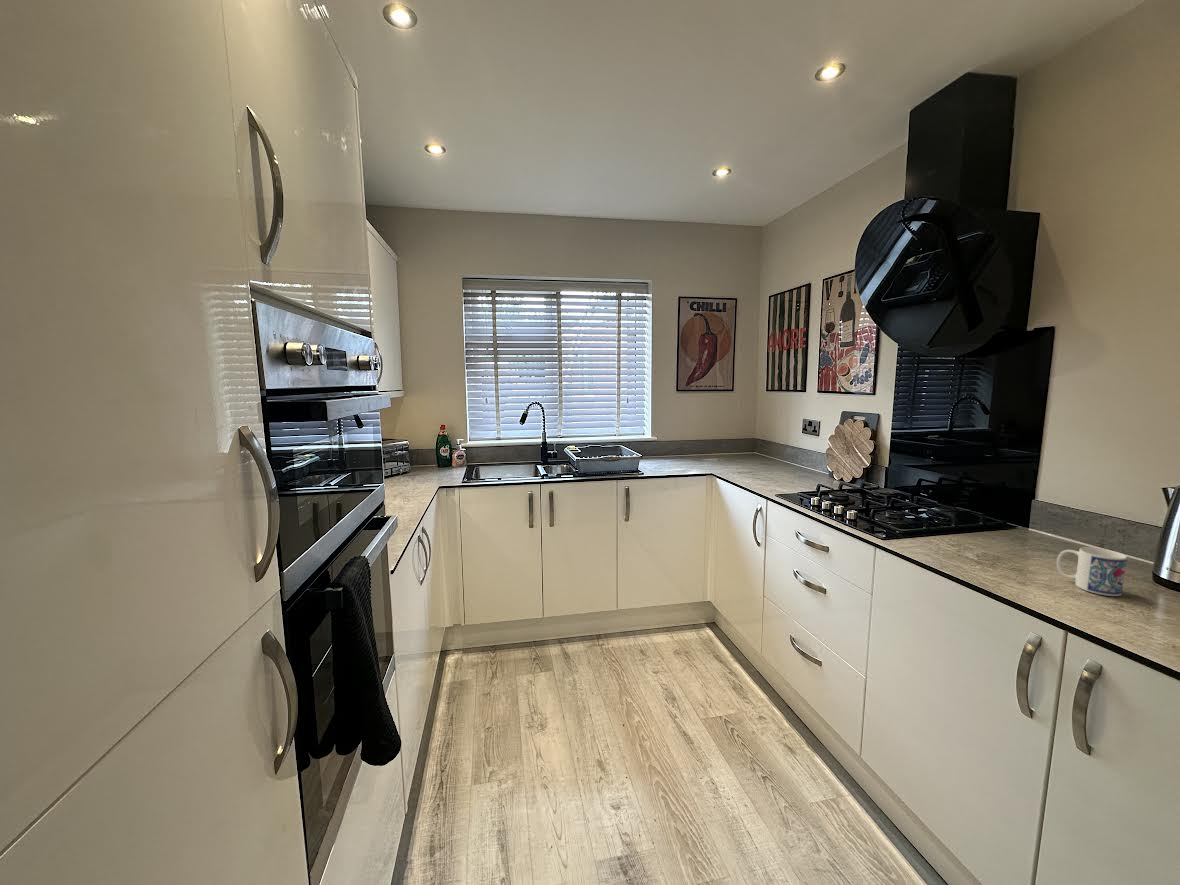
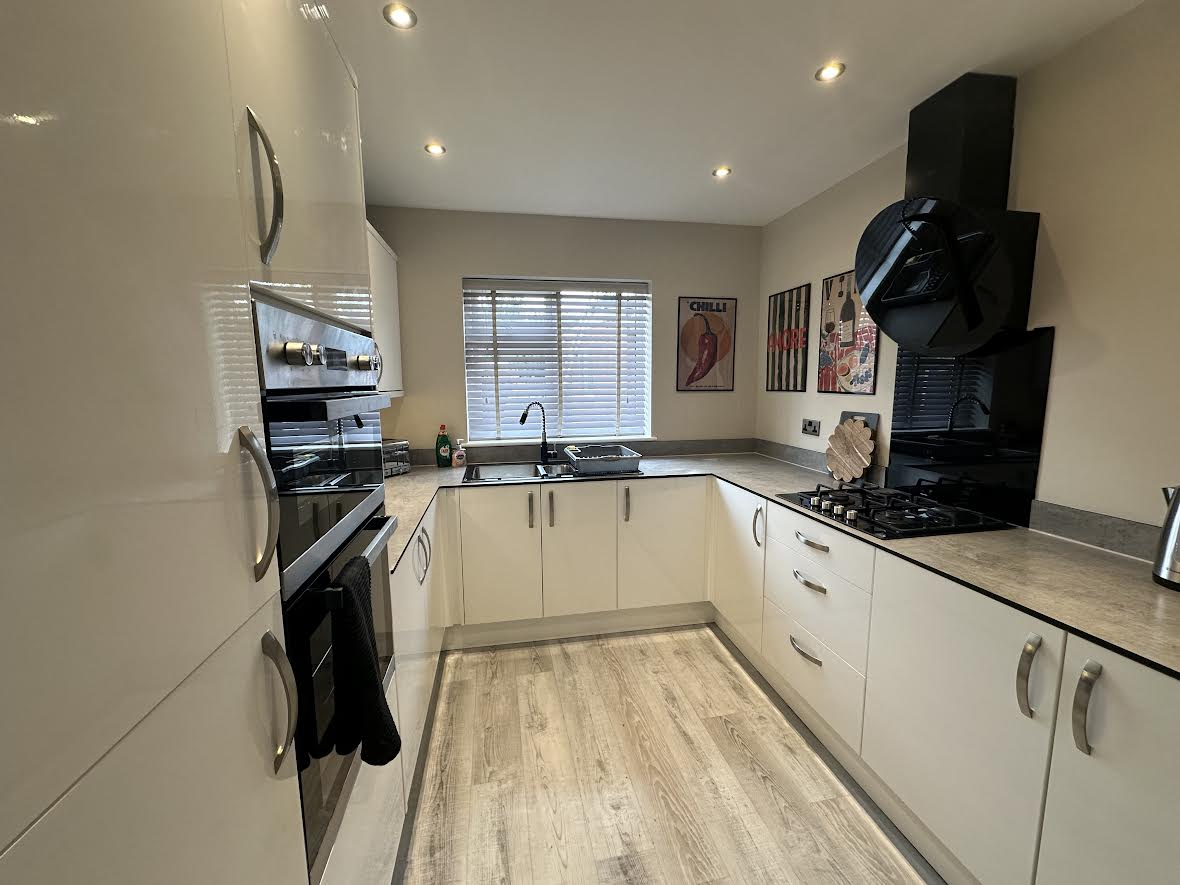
- mug [1056,546,1128,597]
